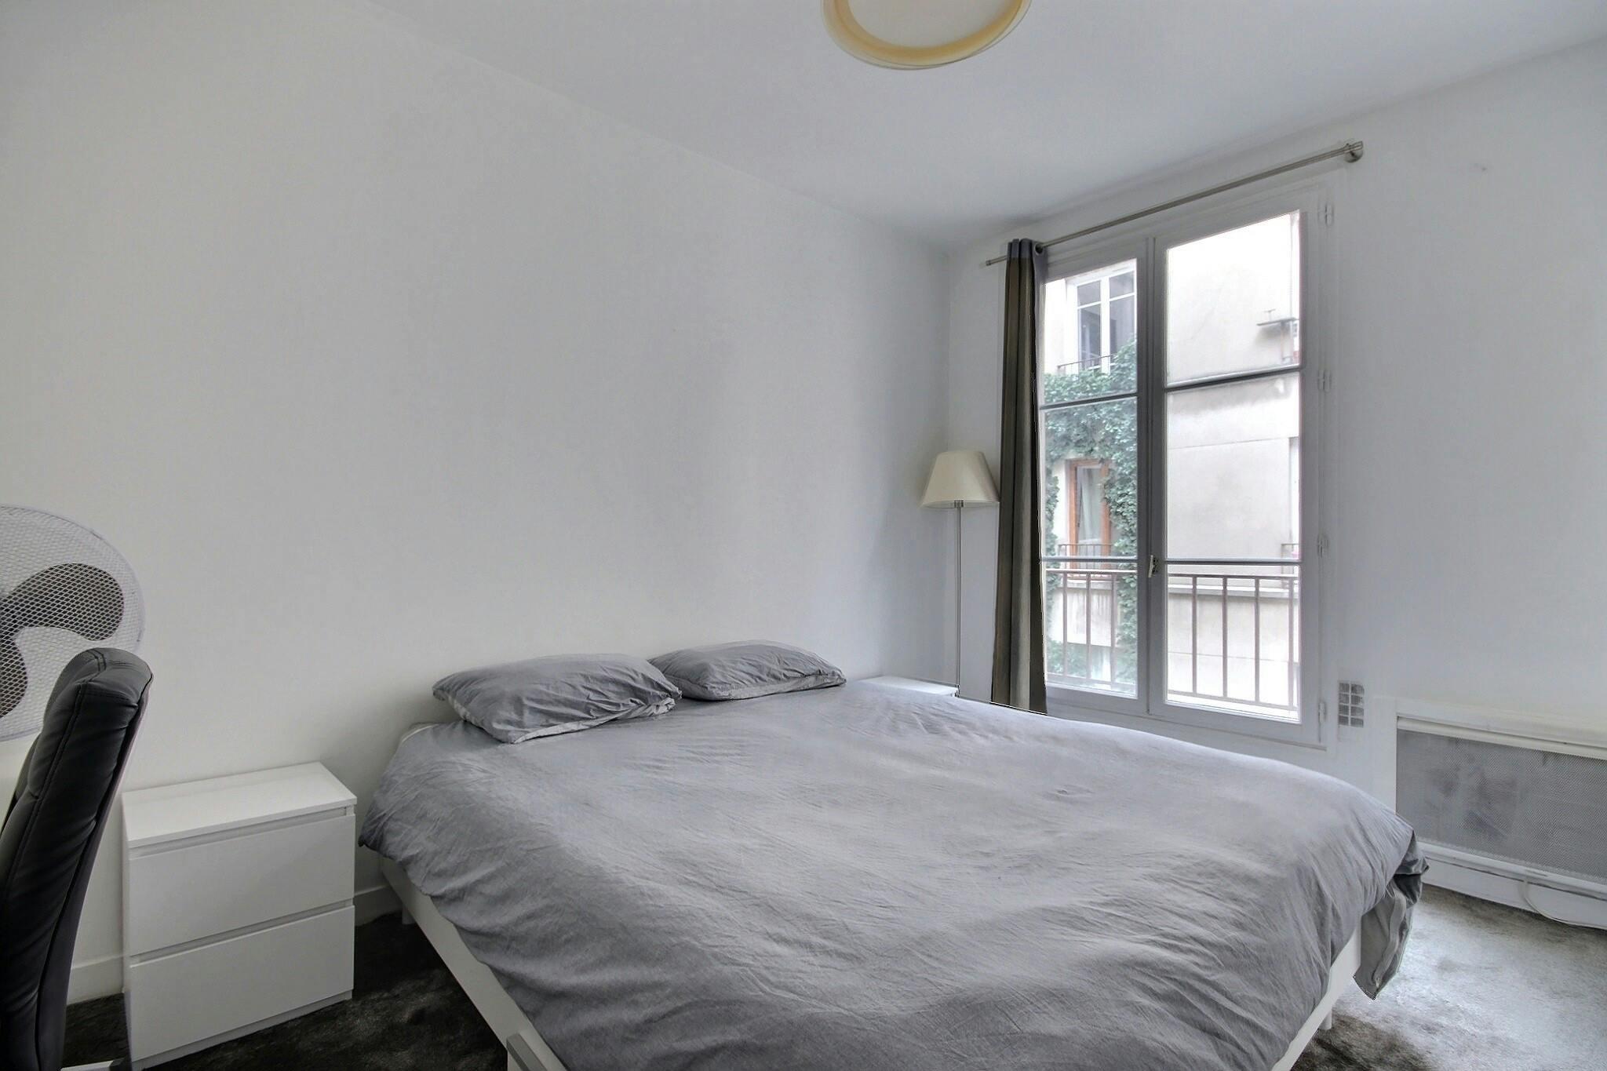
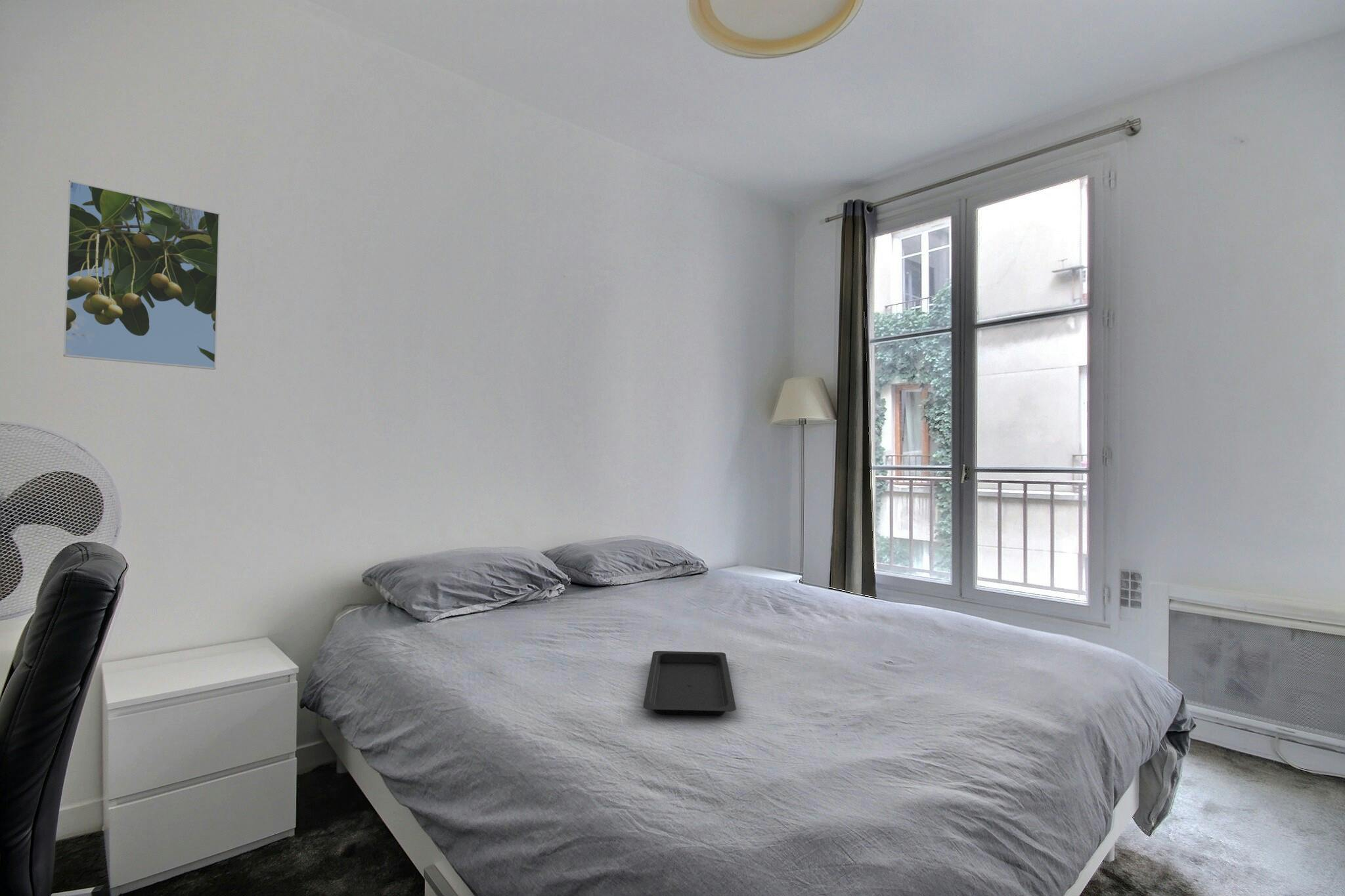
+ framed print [63,180,221,370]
+ serving tray [642,651,737,716]
